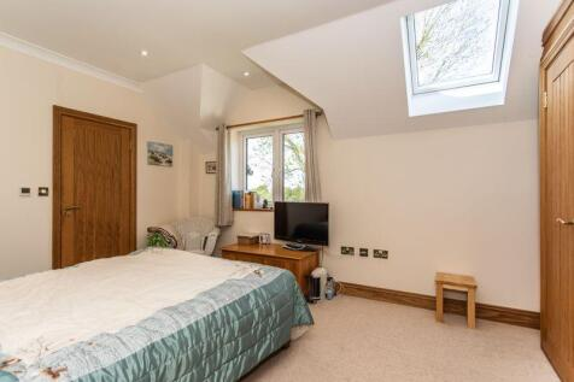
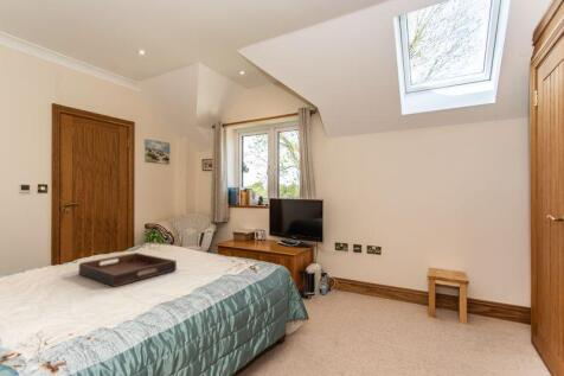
+ serving tray [78,251,178,288]
